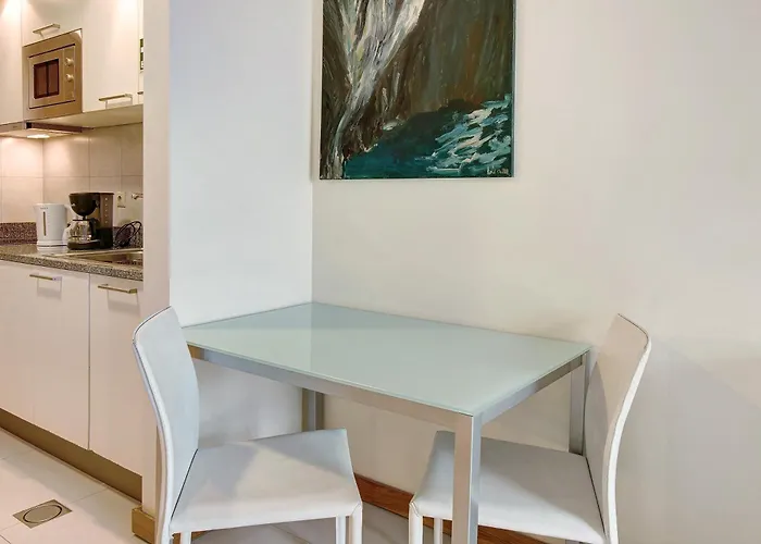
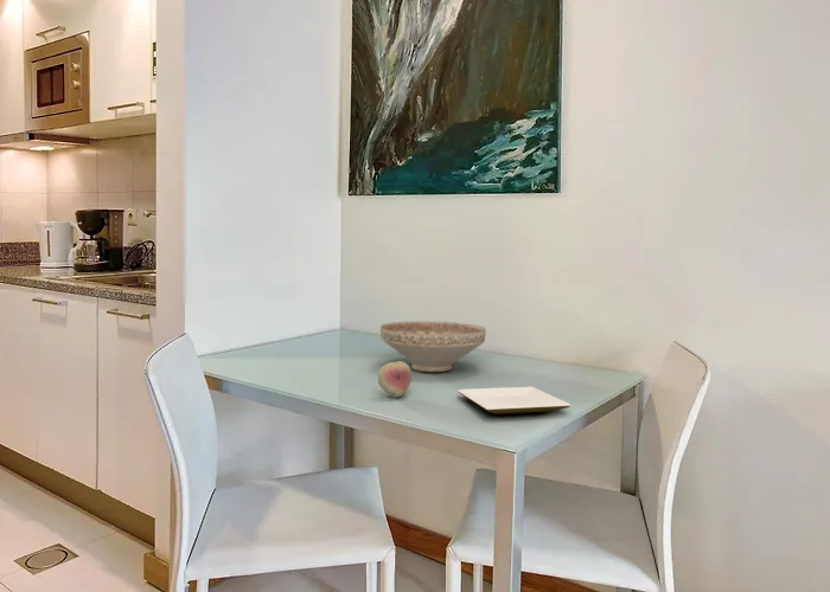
+ fruit [377,360,413,398]
+ decorative bowl [379,320,487,373]
+ plate [456,386,572,416]
